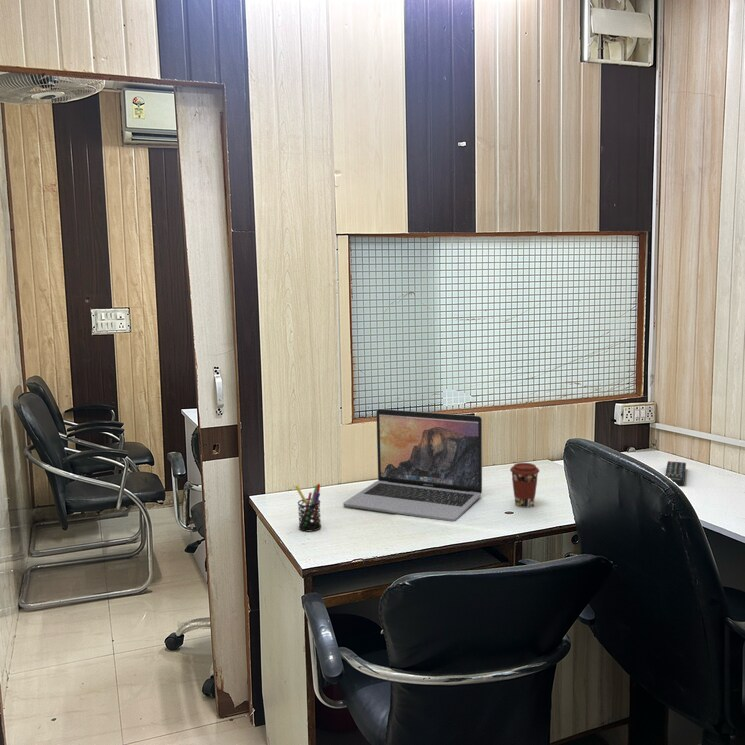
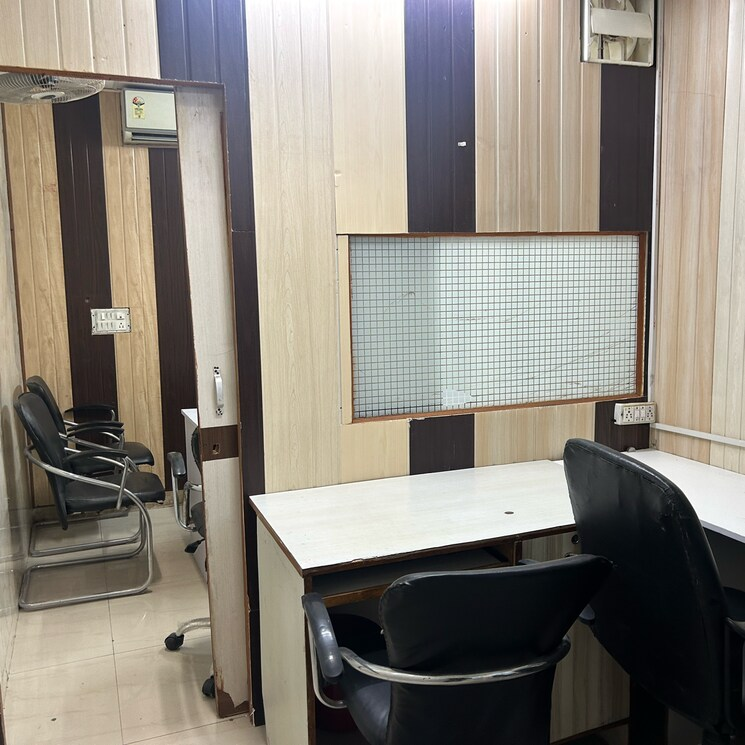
- laptop [342,408,483,522]
- pen holder [294,483,322,532]
- remote control [664,460,687,487]
- coffee cup [509,462,540,509]
